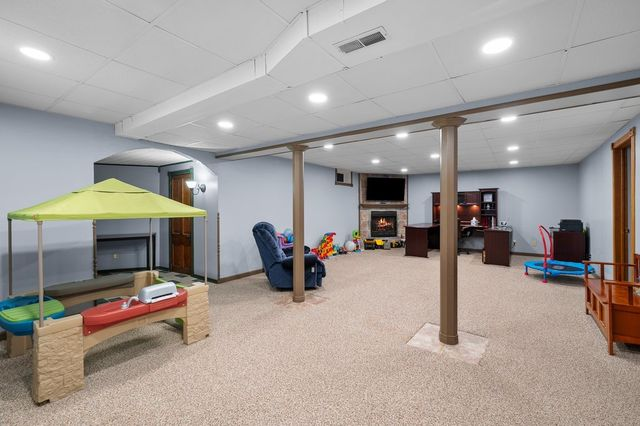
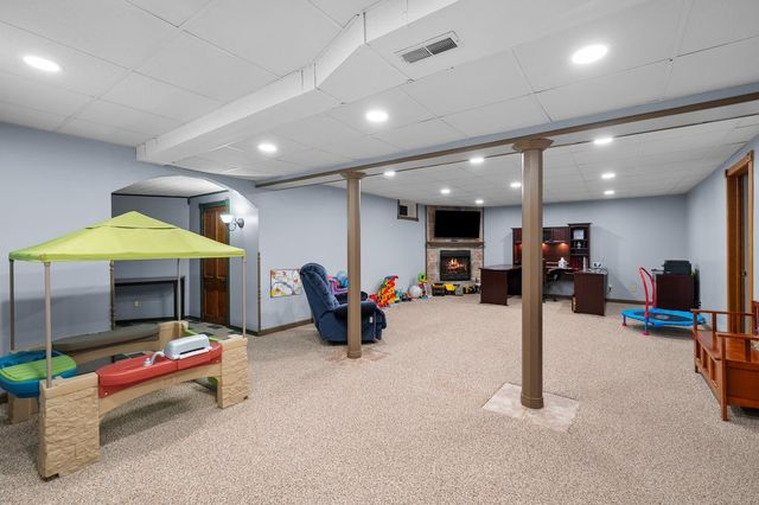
+ wall art [269,268,302,299]
